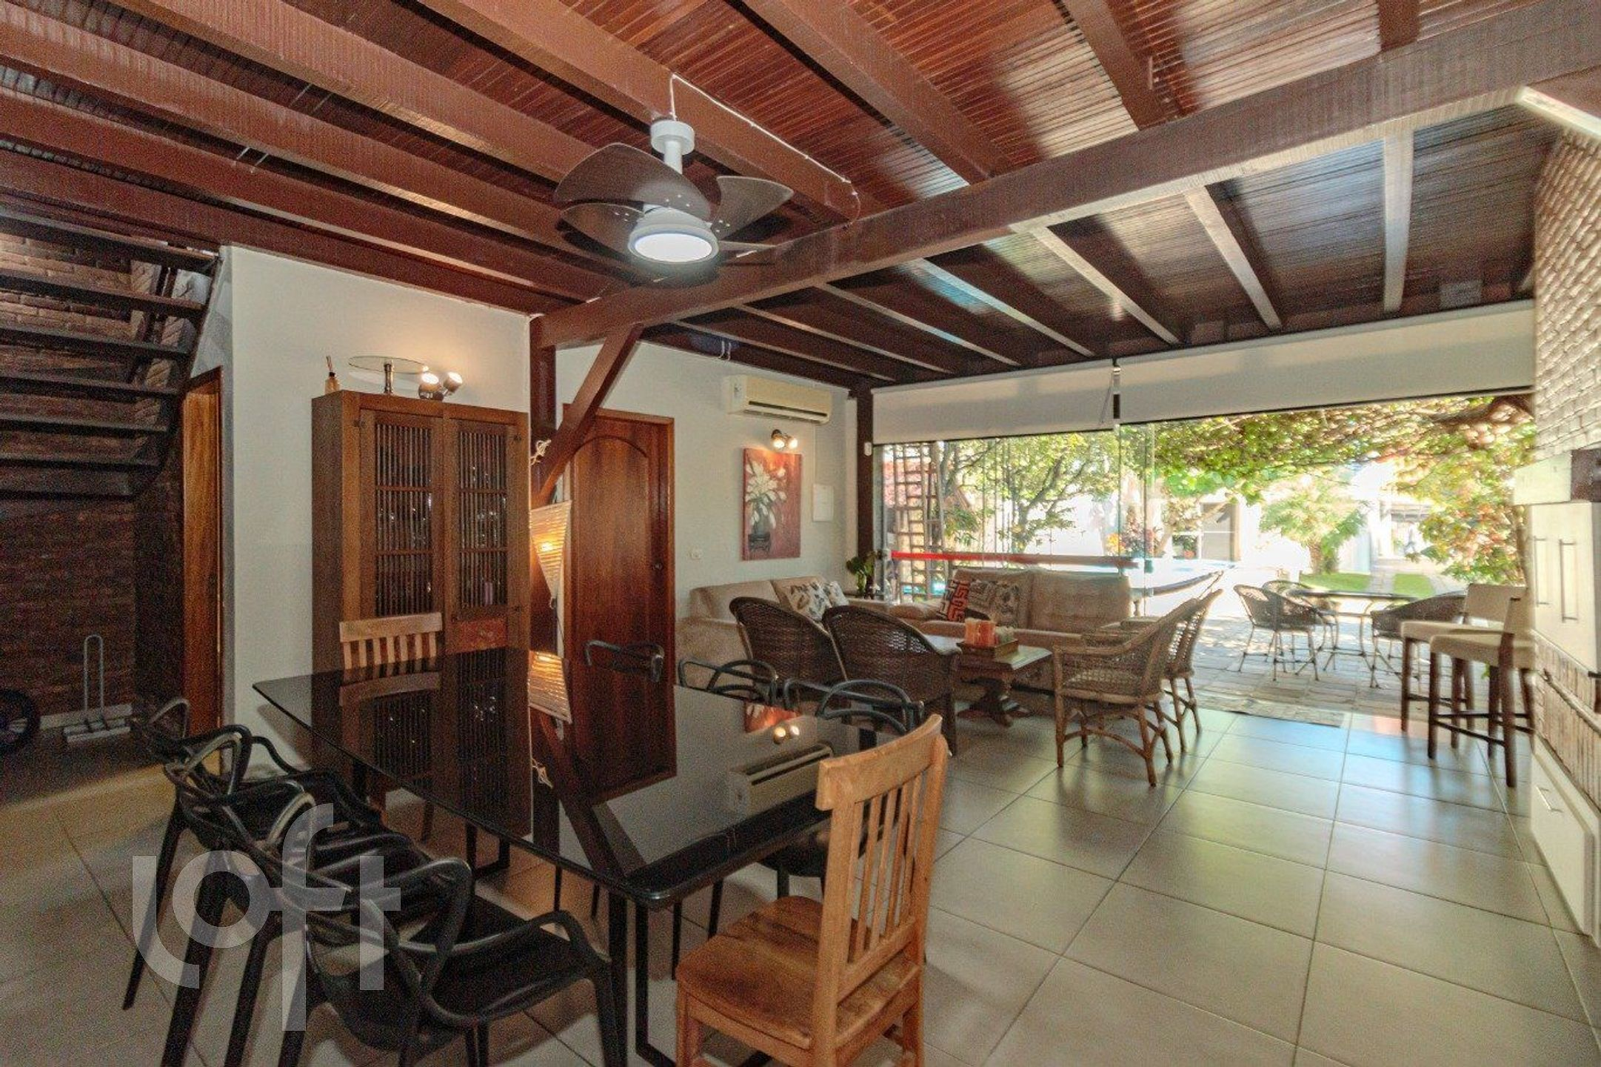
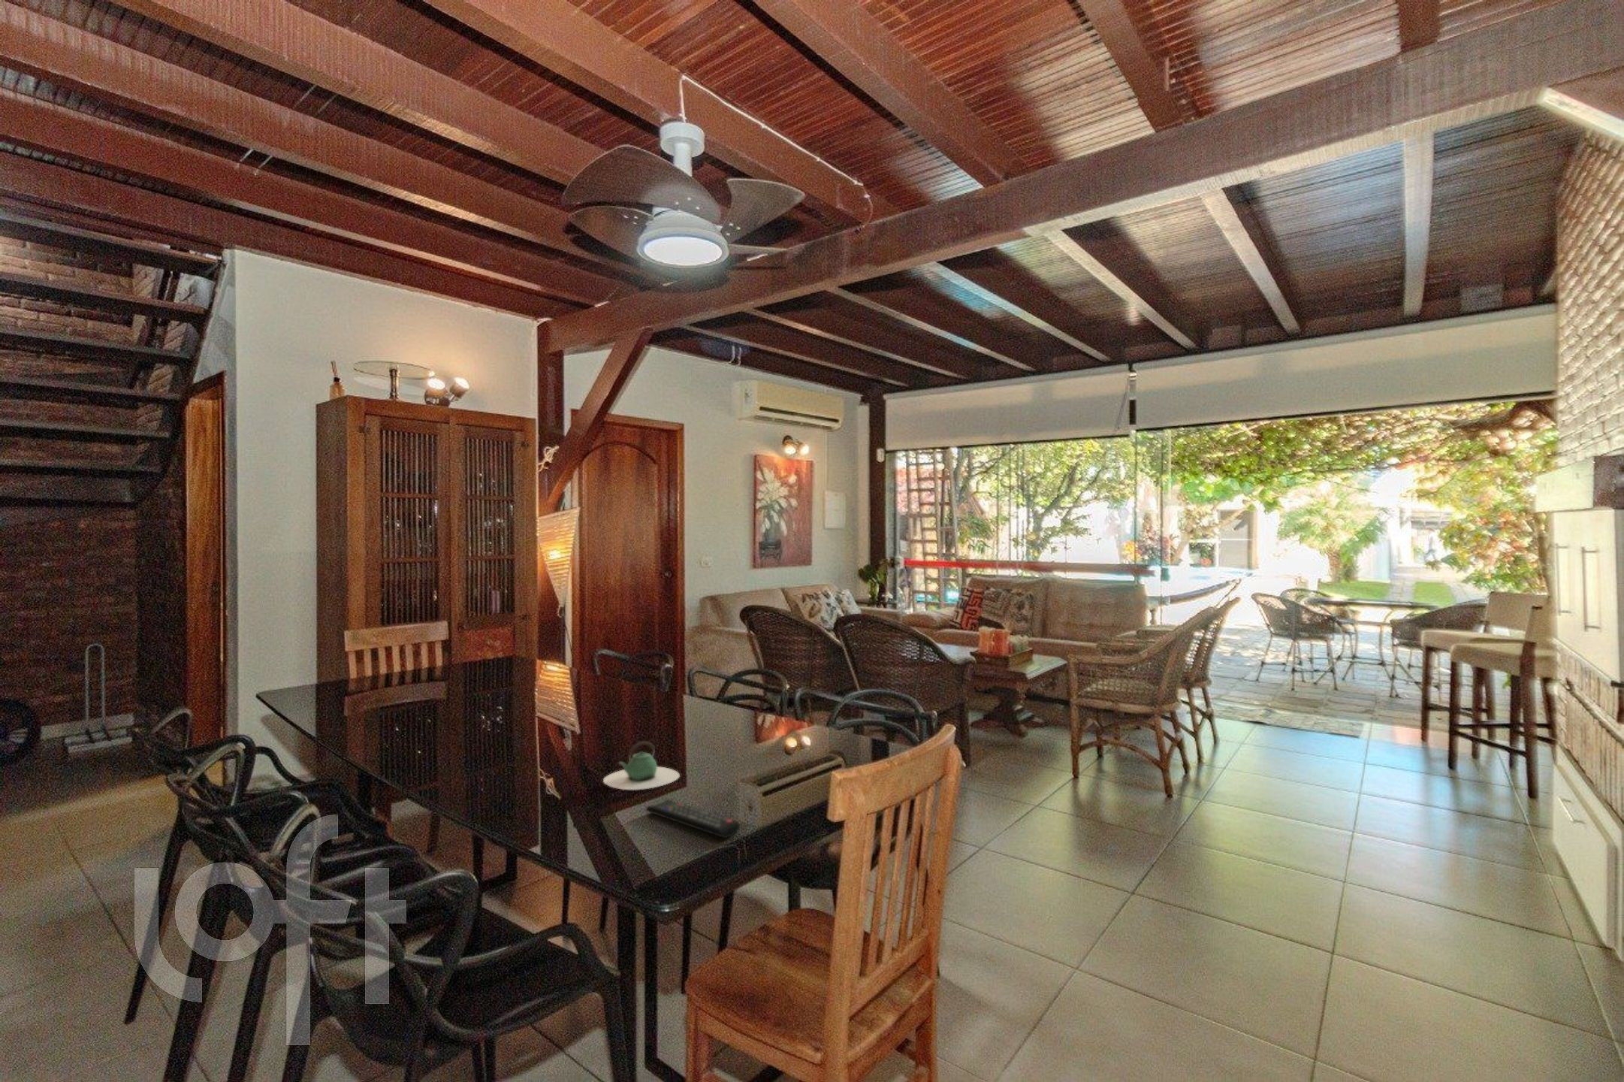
+ remote control [645,798,740,838]
+ teapot [603,740,681,791]
